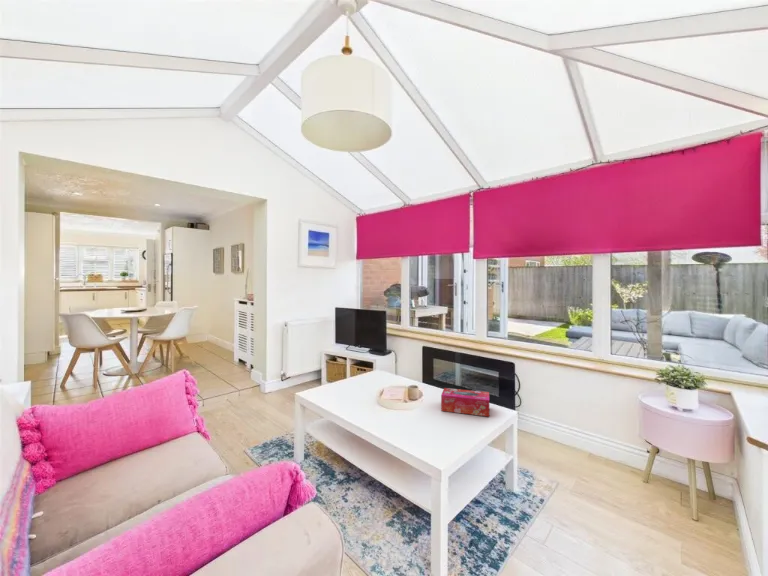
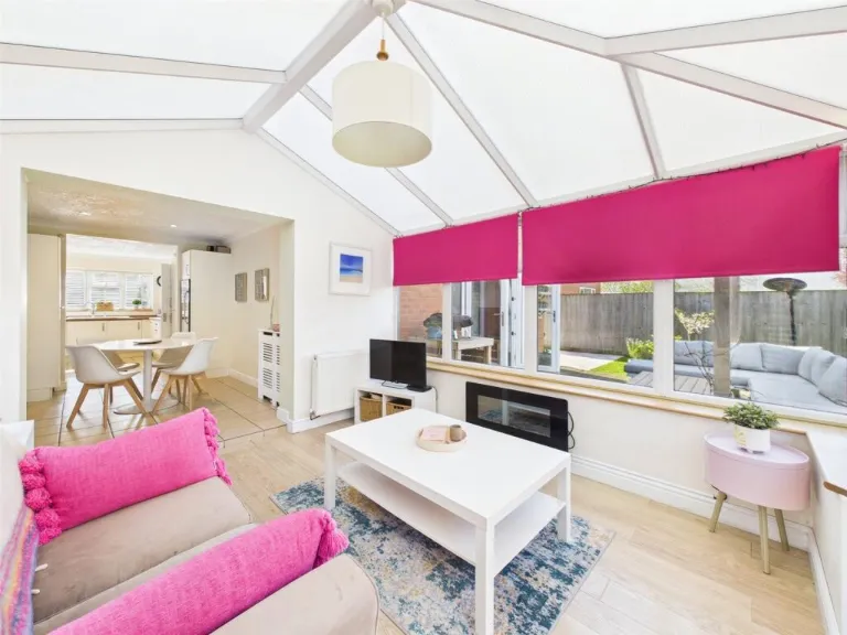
- tissue box [440,387,490,417]
